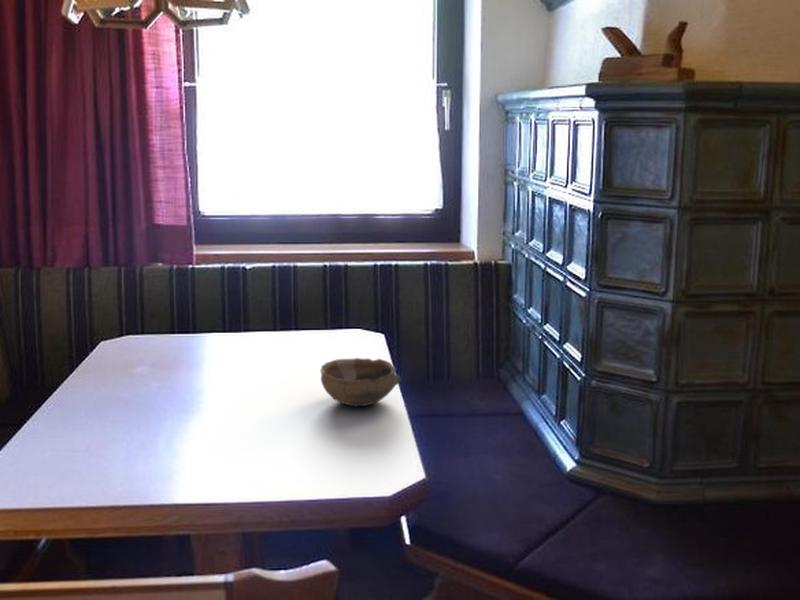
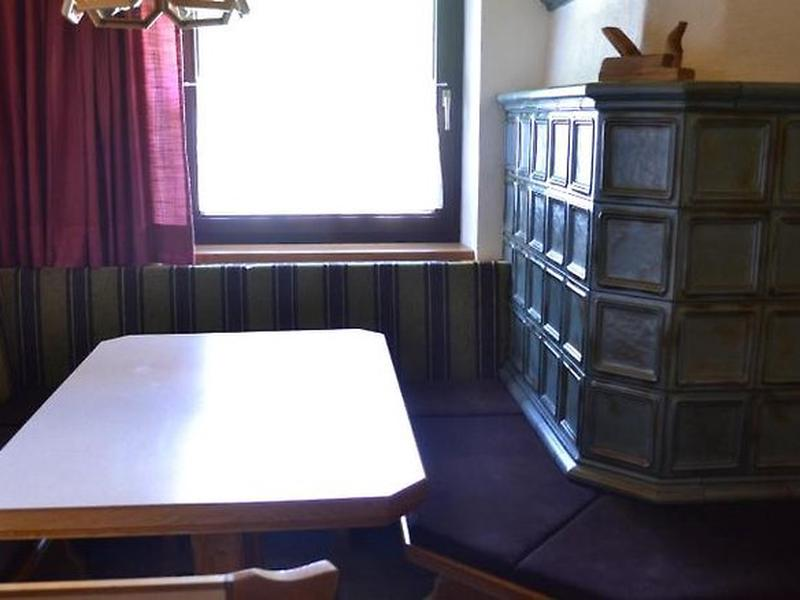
- bowl [319,357,402,408]
